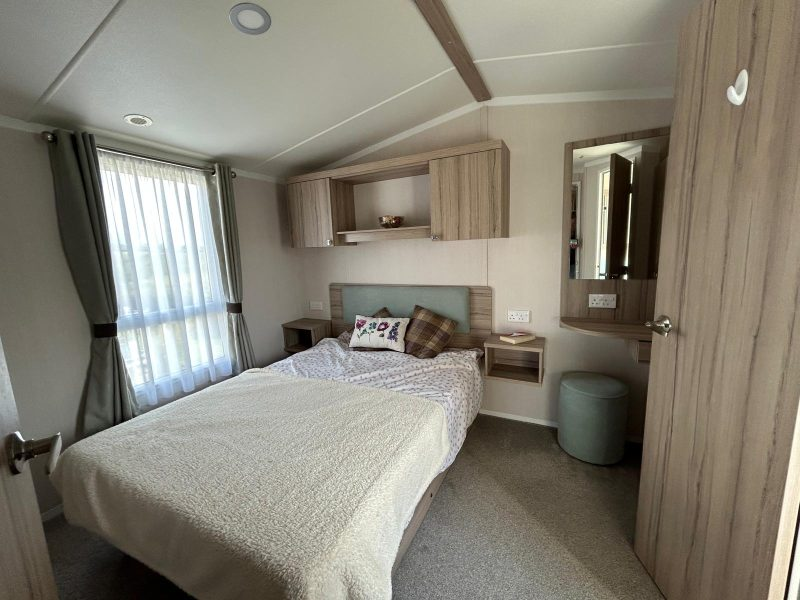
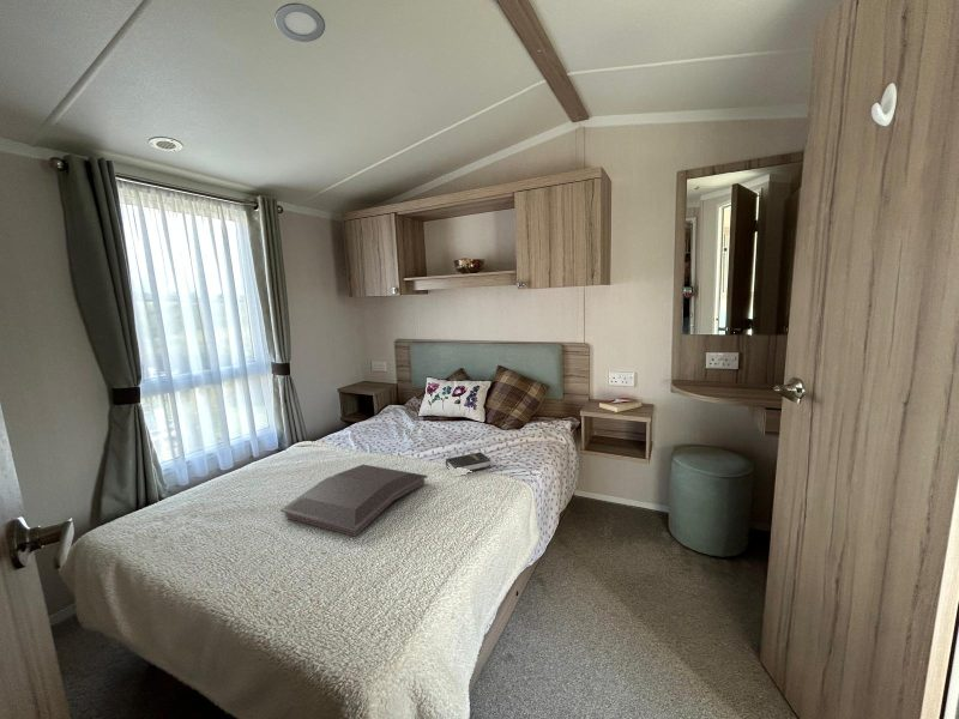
+ serving tray [279,464,429,537]
+ hardback book [445,451,491,472]
